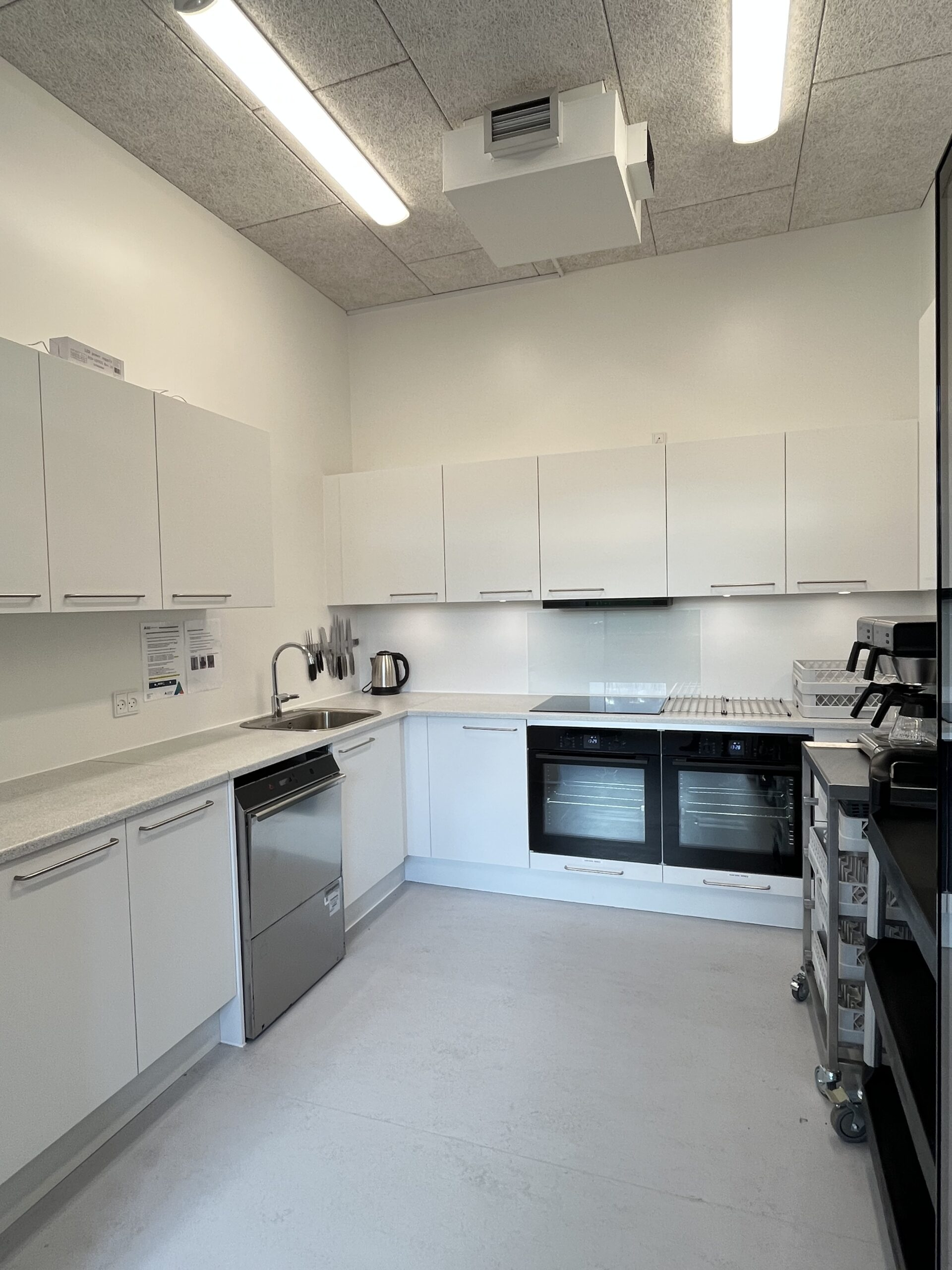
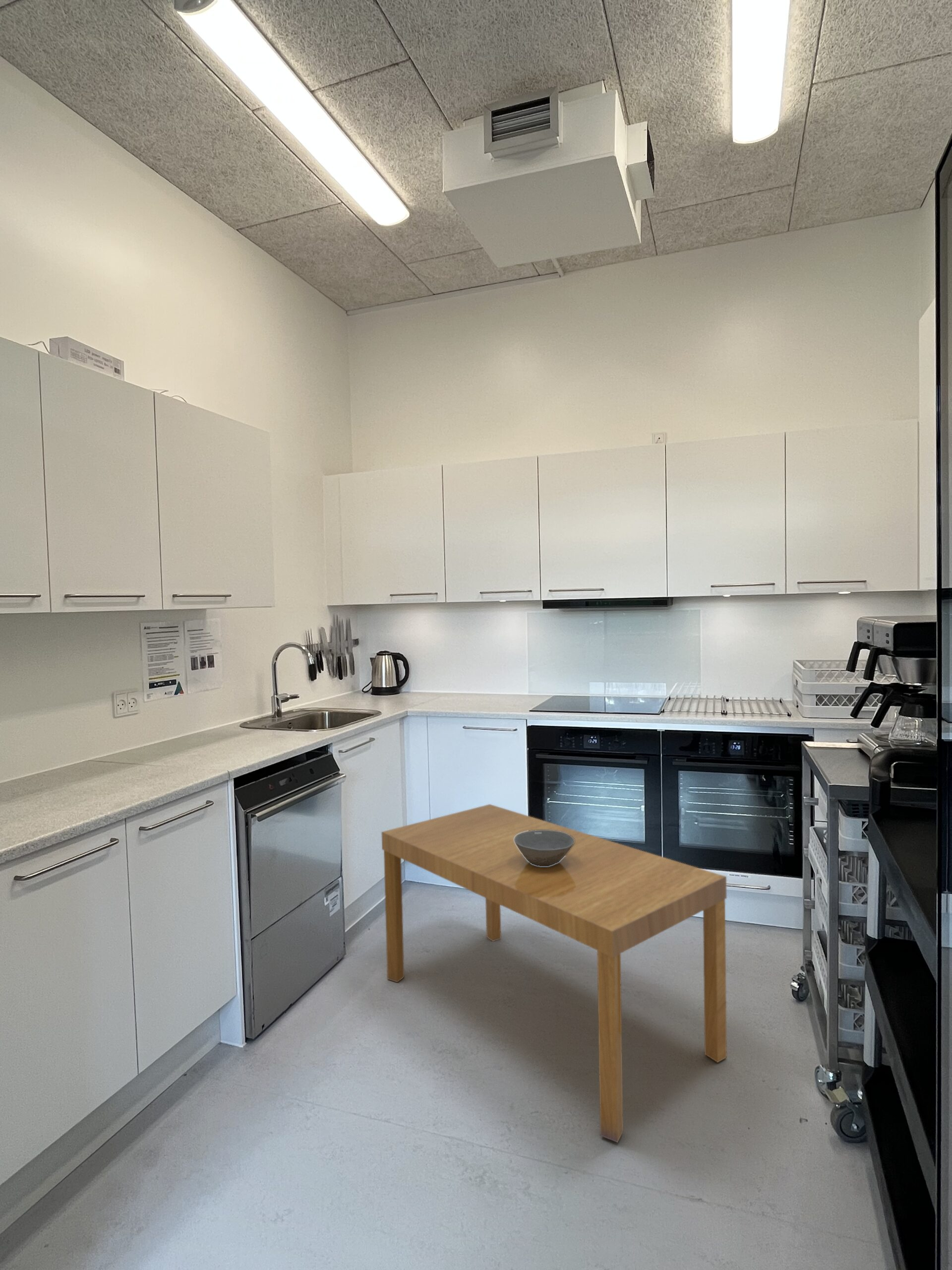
+ bowl [514,830,575,866]
+ dining table [381,804,727,1143]
